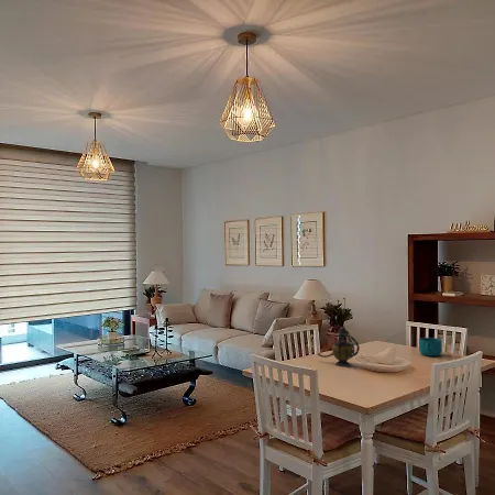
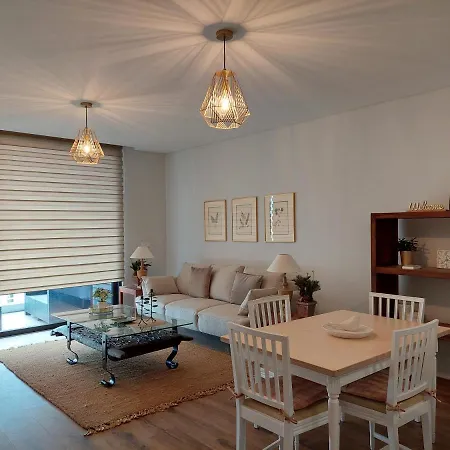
- cup [418,337,442,358]
- teapot [317,326,361,367]
